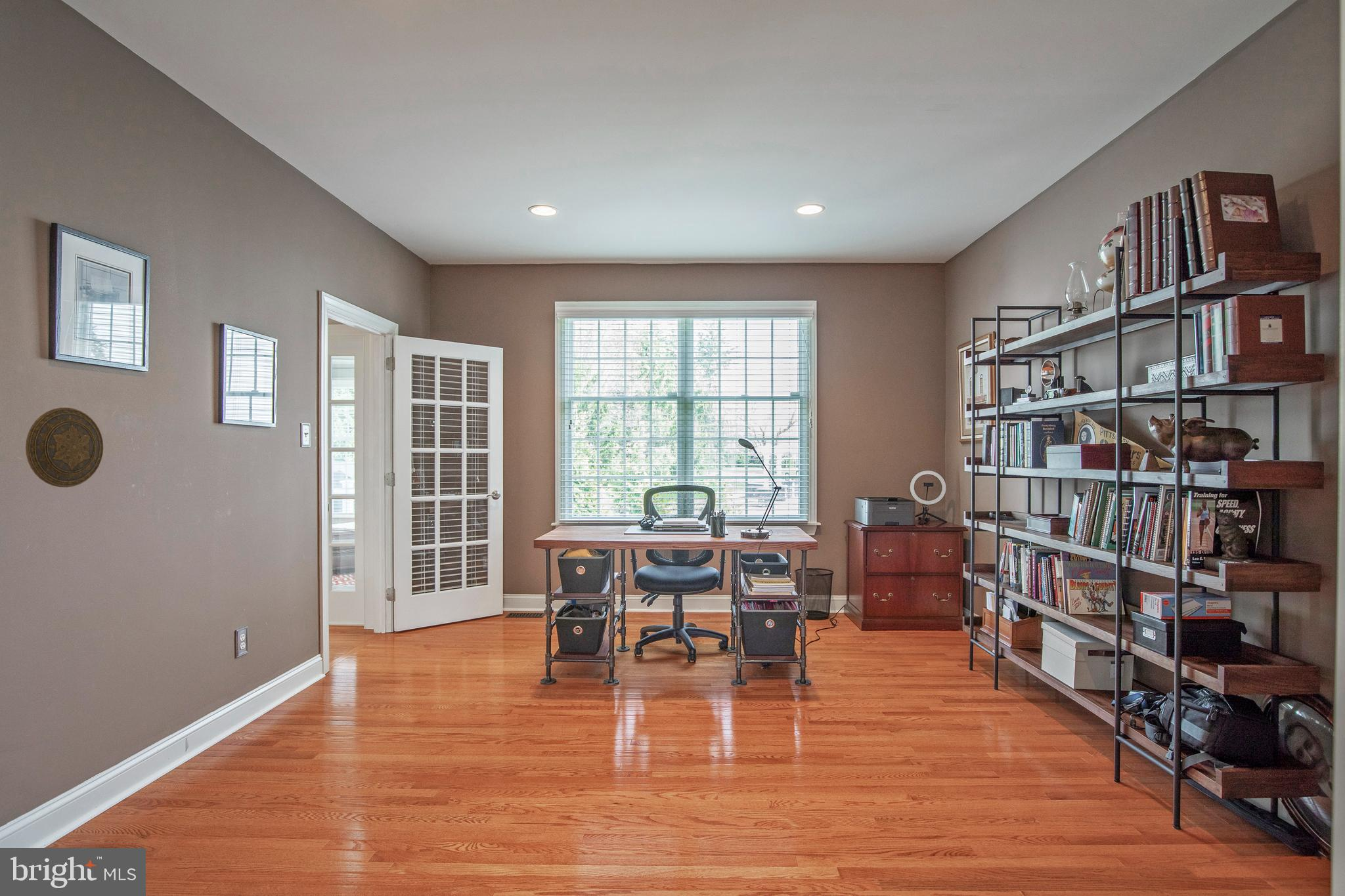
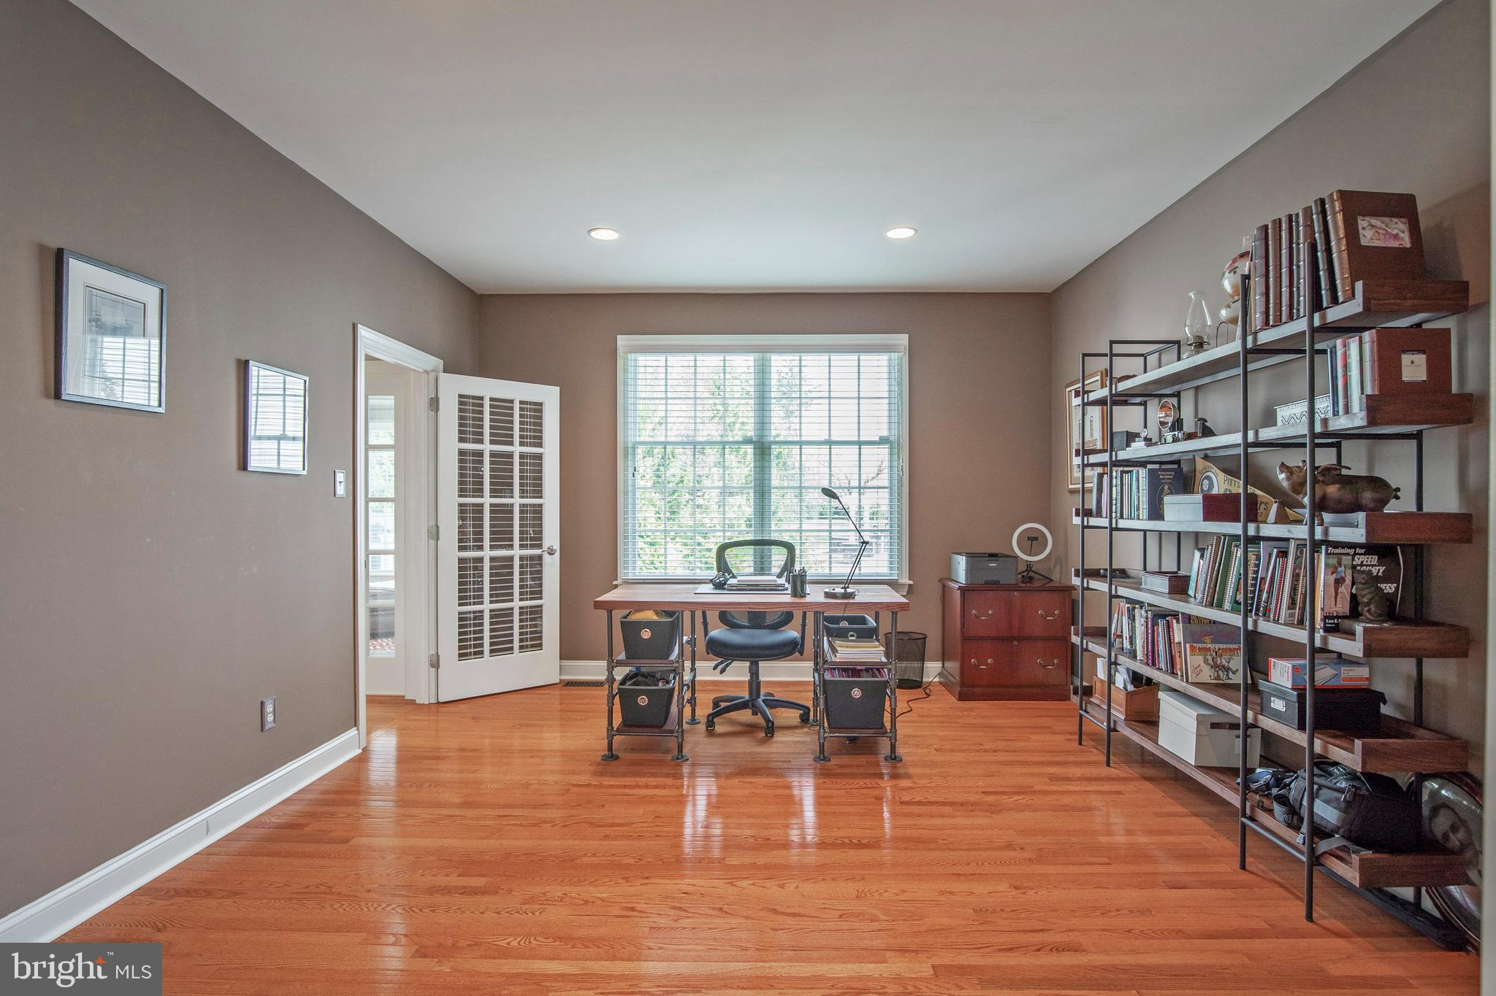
- decorative plate [25,407,104,488]
